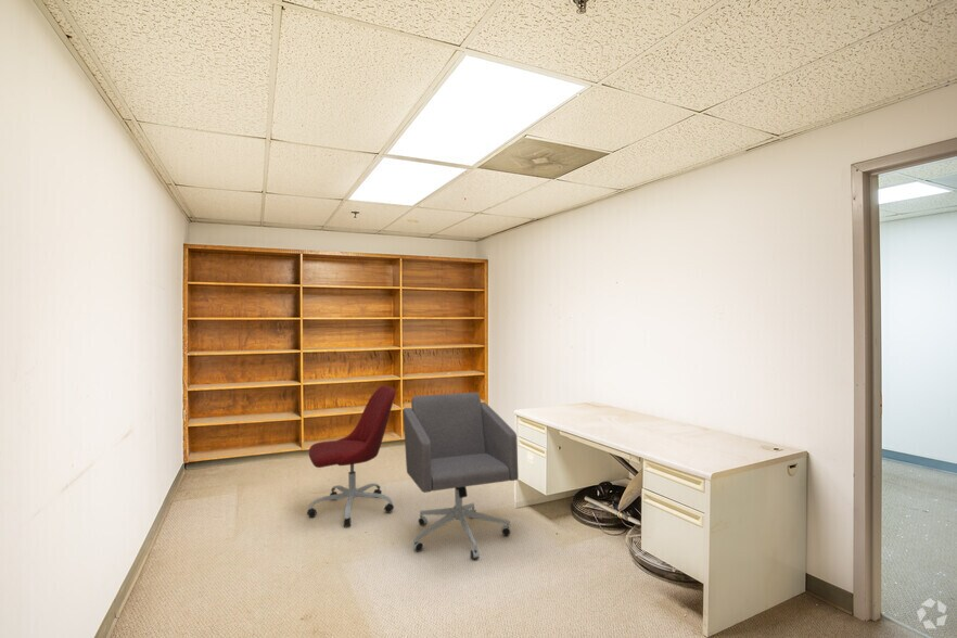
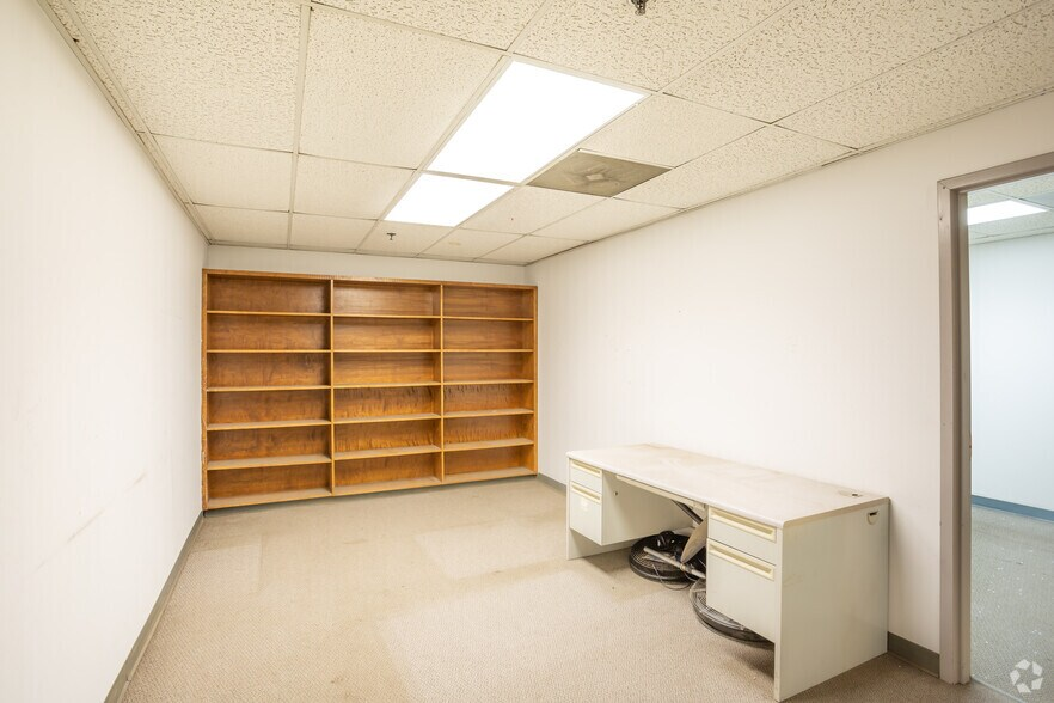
- office chair [306,385,396,527]
- office chair [403,392,520,561]
